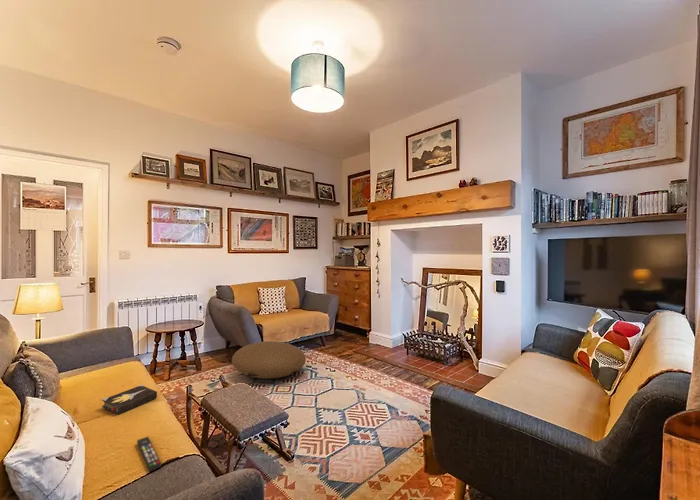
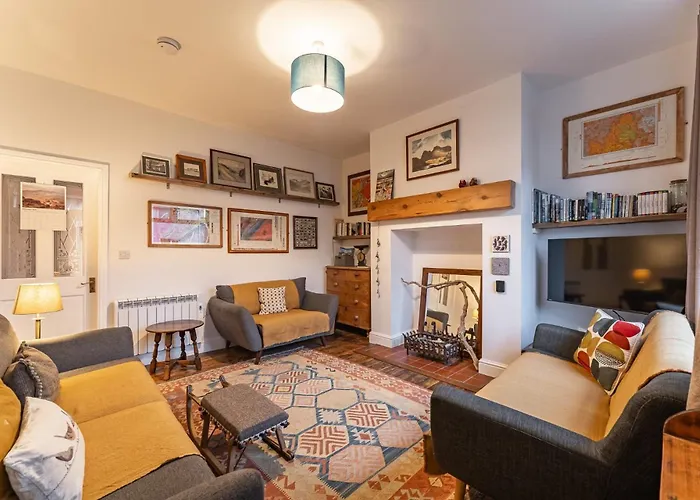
- hardback book [101,384,158,416]
- pouf [231,340,307,380]
- remote control [136,436,162,473]
